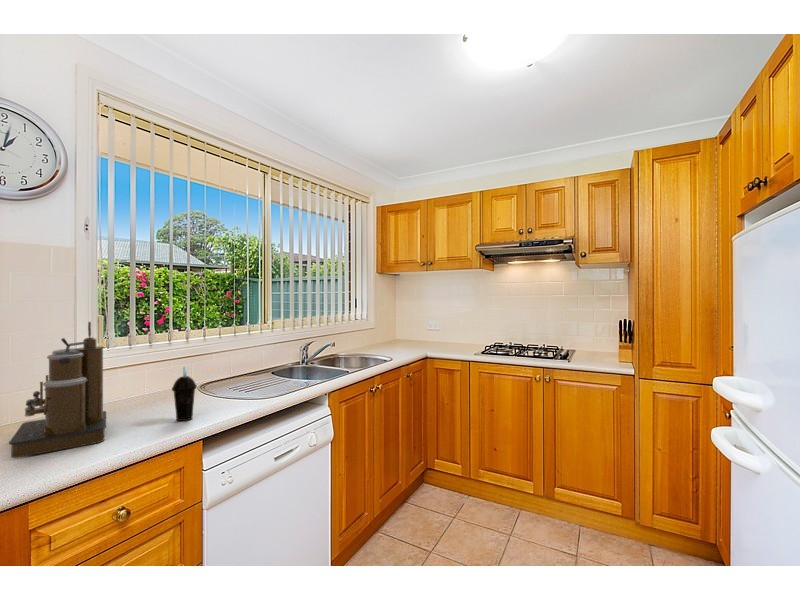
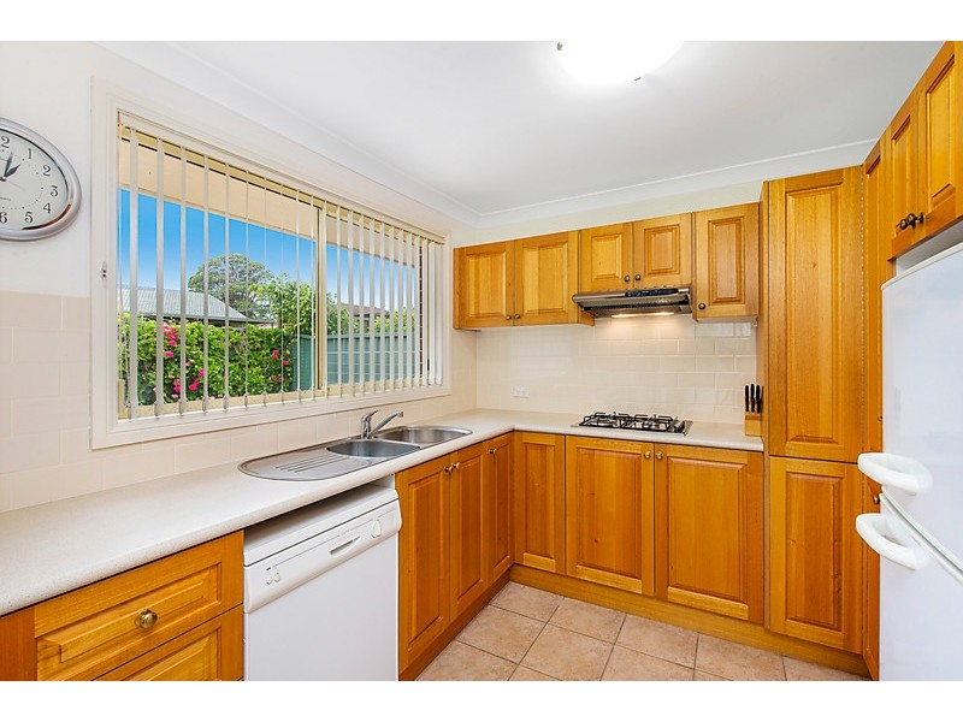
- cup [171,366,198,422]
- coffee maker [8,321,107,459]
